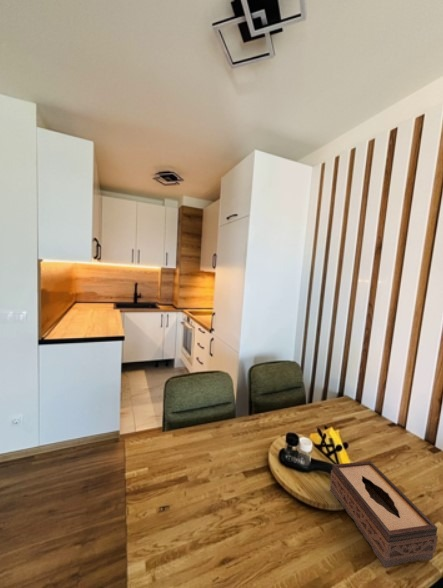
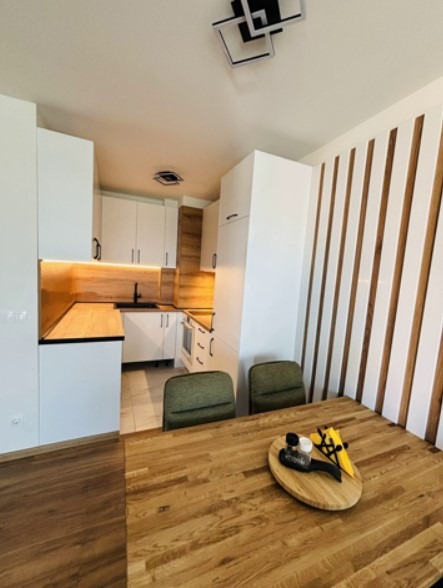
- tissue box [329,460,439,569]
